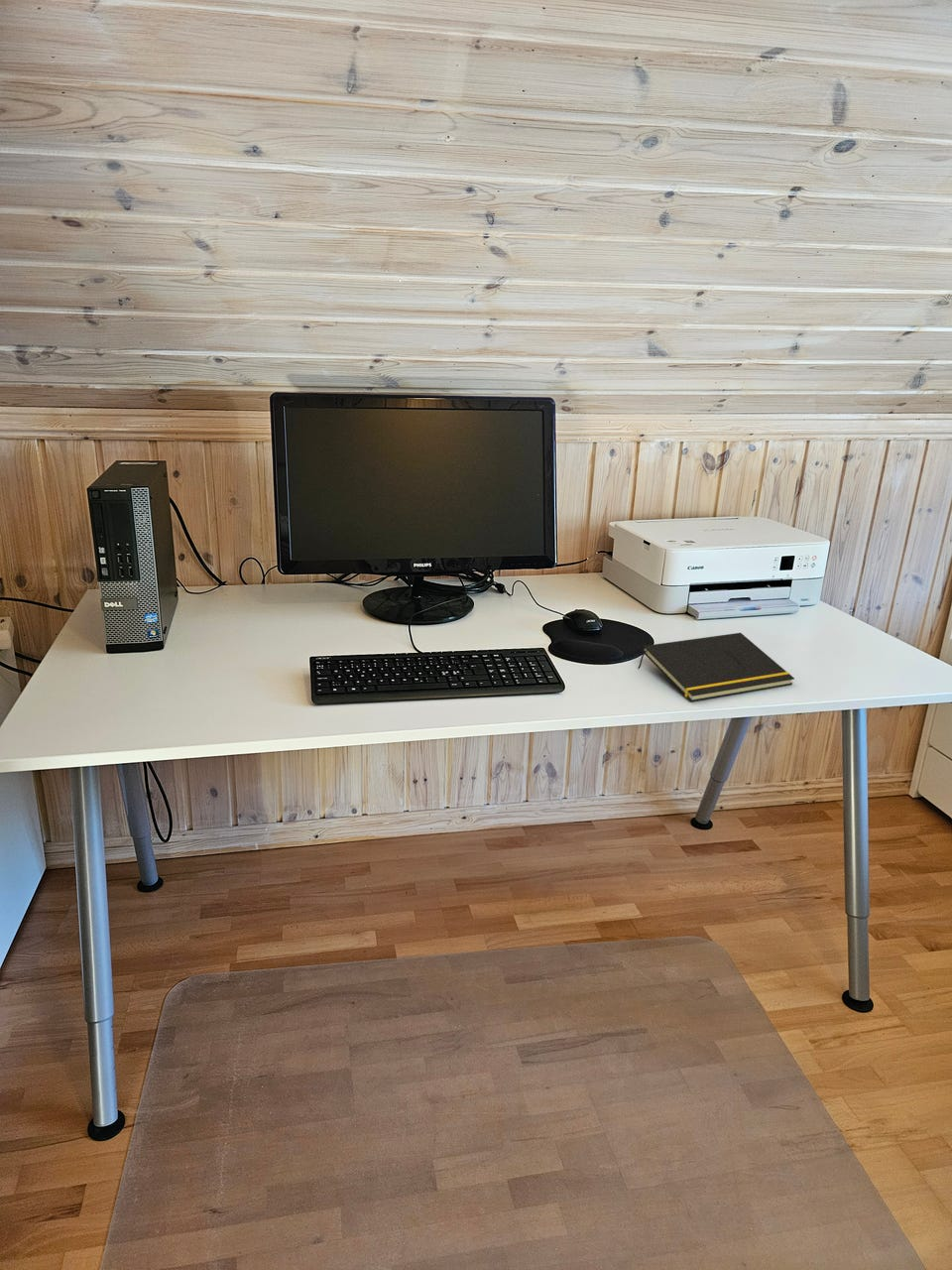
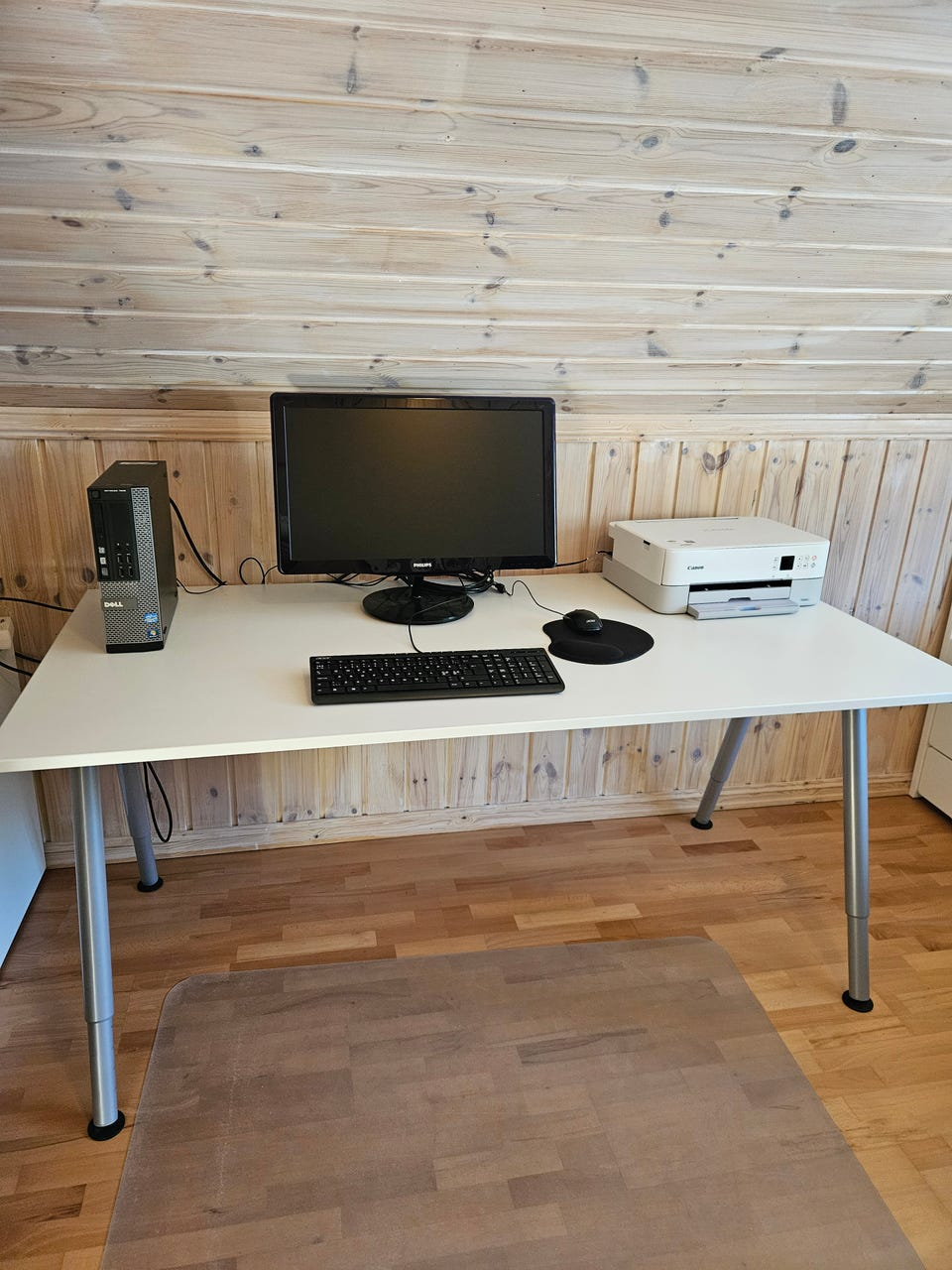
- notepad [637,632,795,702]
